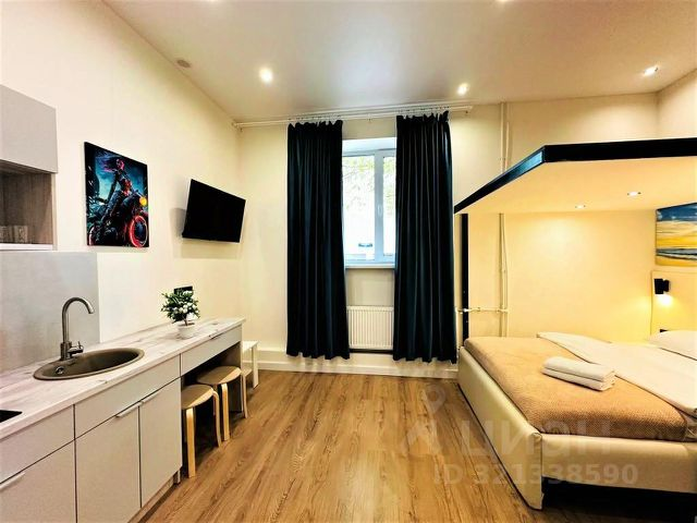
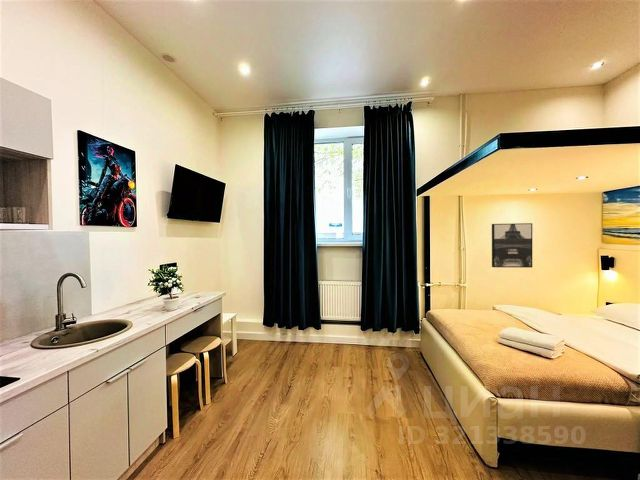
+ wall art [491,222,533,269]
